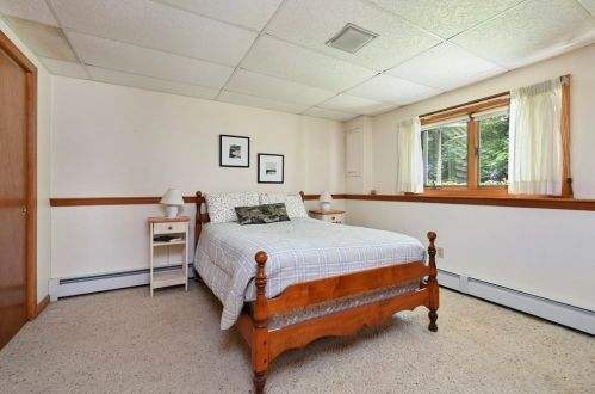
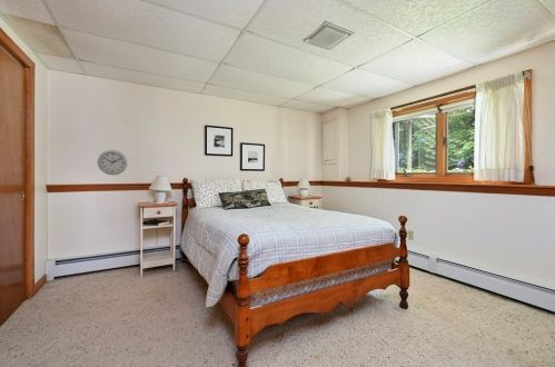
+ wall clock [97,149,128,176]
